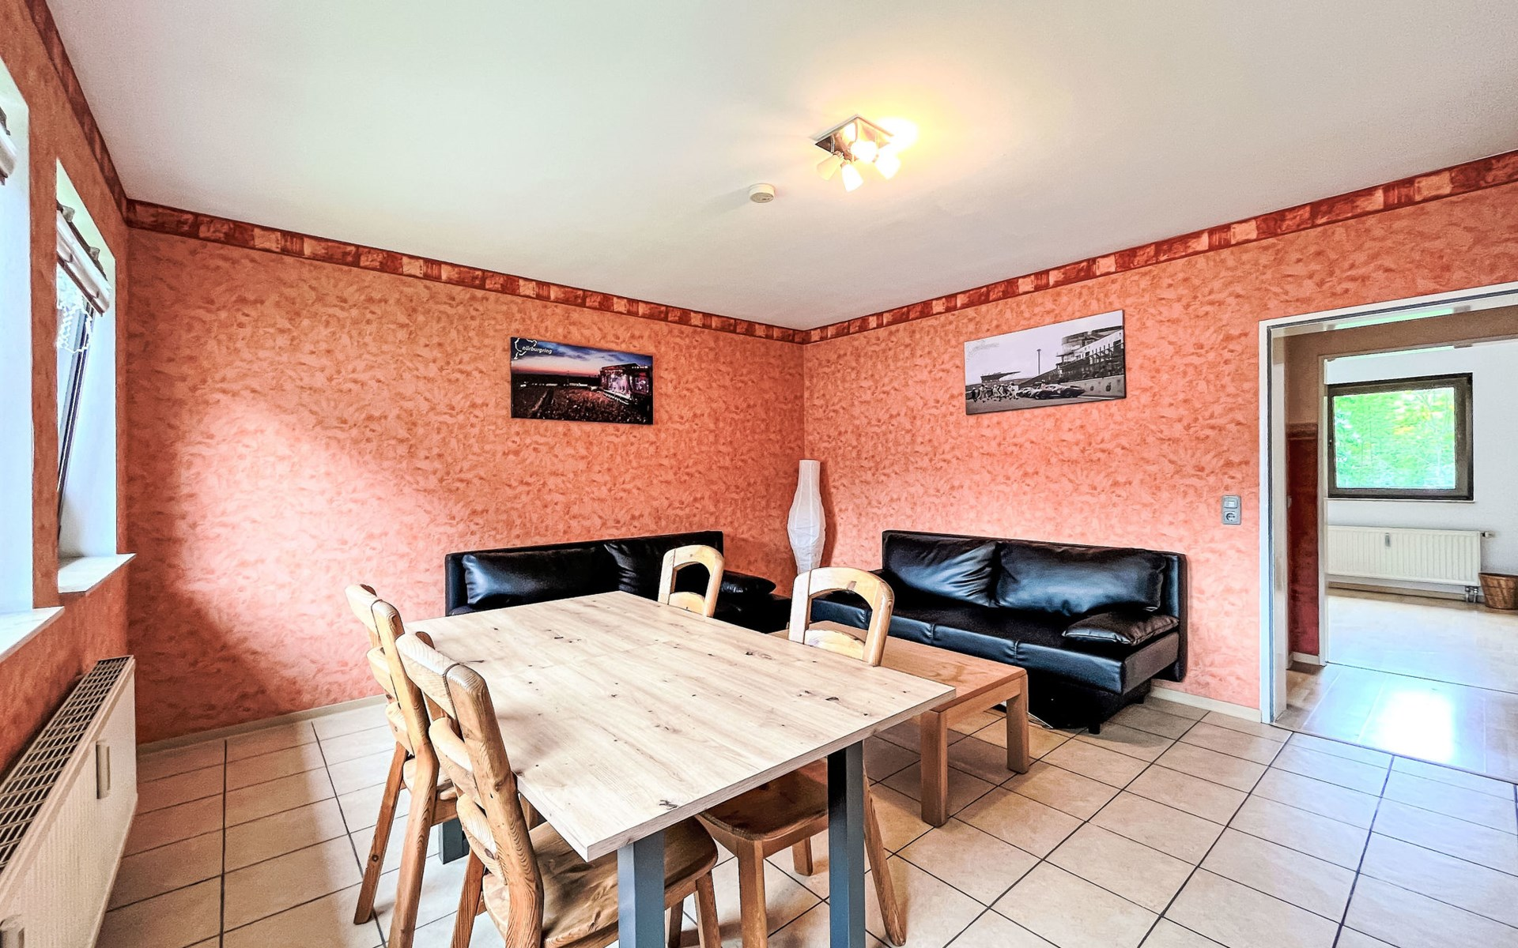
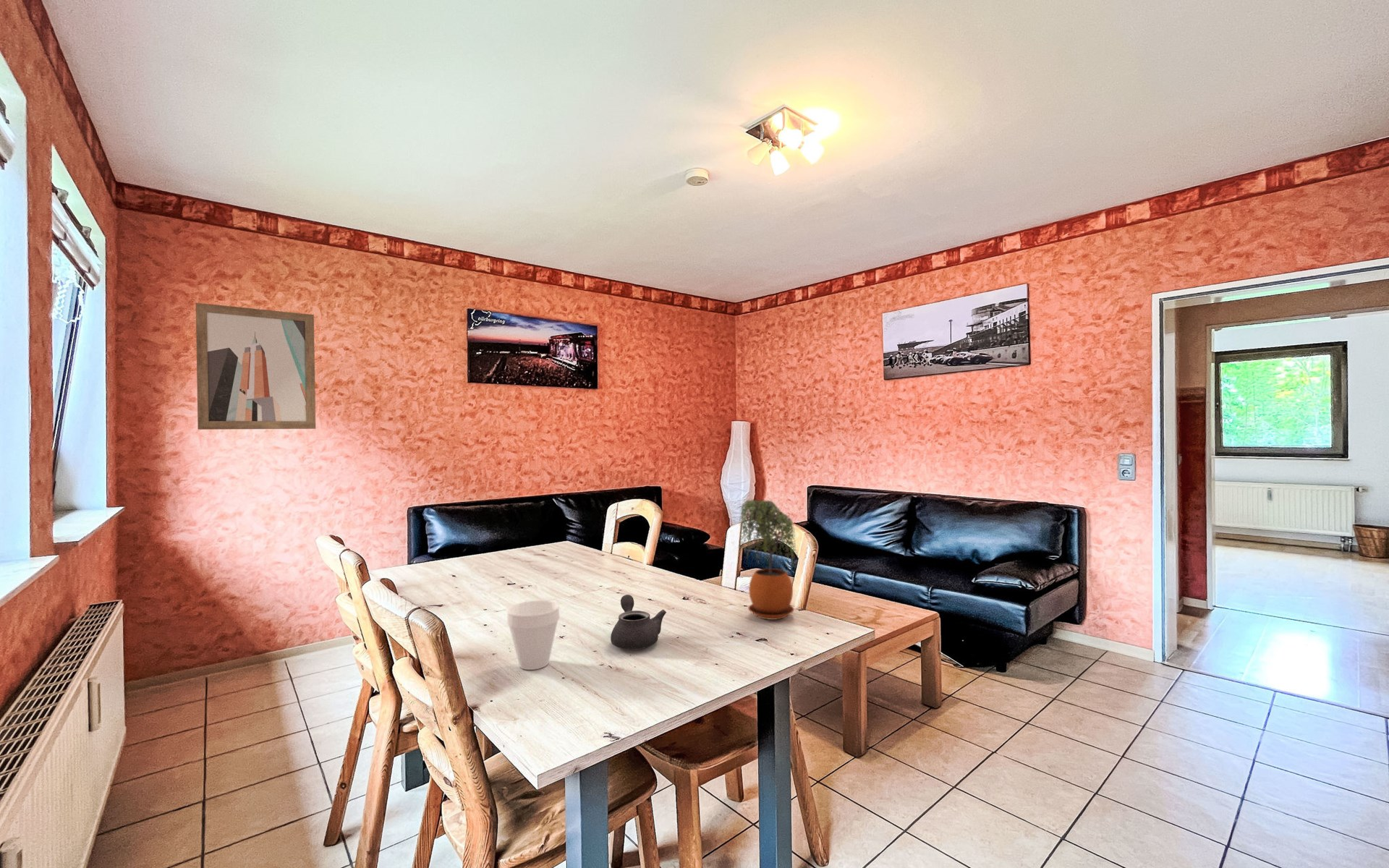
+ potted plant [737,499,799,621]
+ wall art [195,302,316,430]
+ teapot [610,594,667,650]
+ cup [506,600,561,671]
